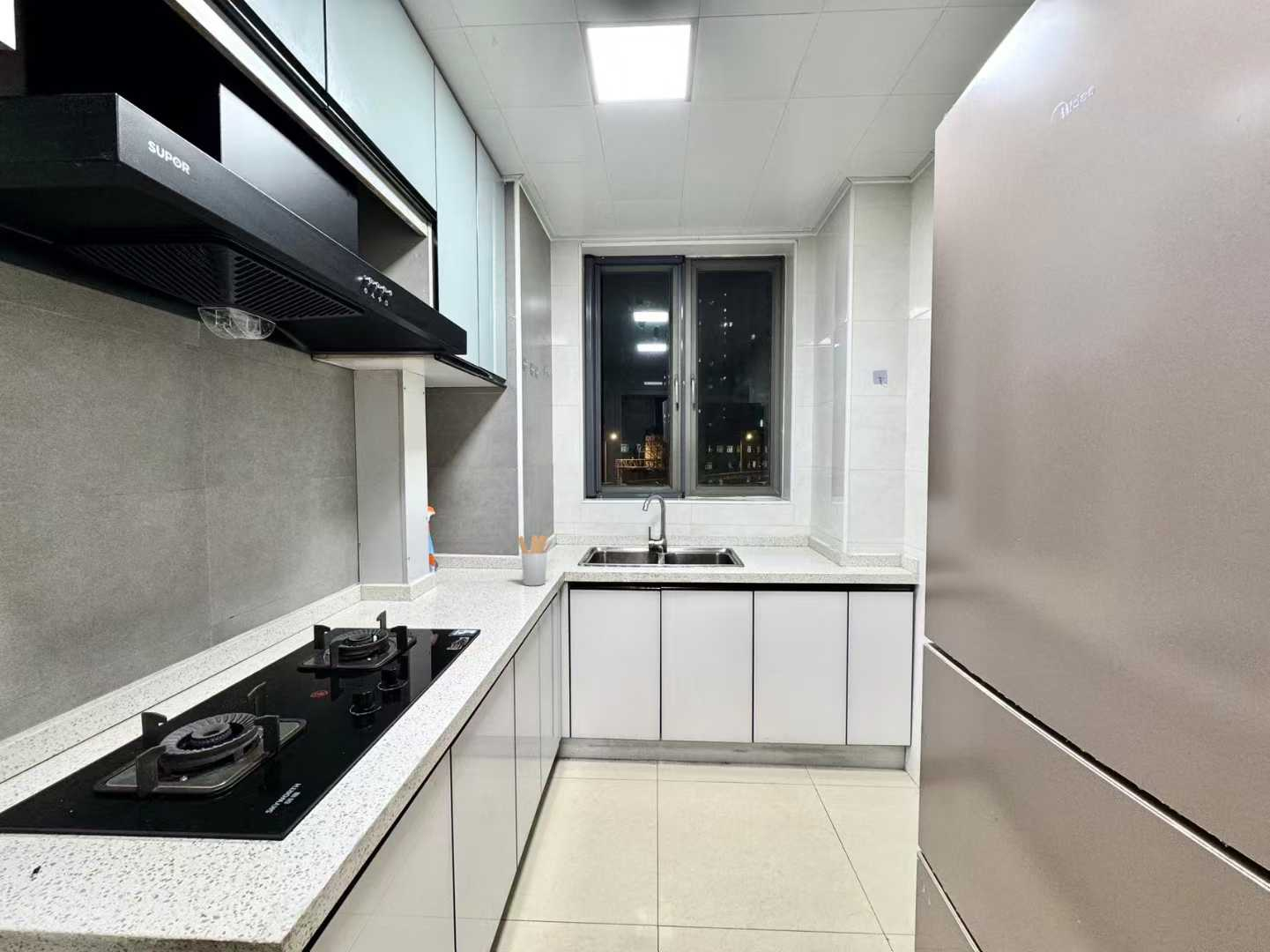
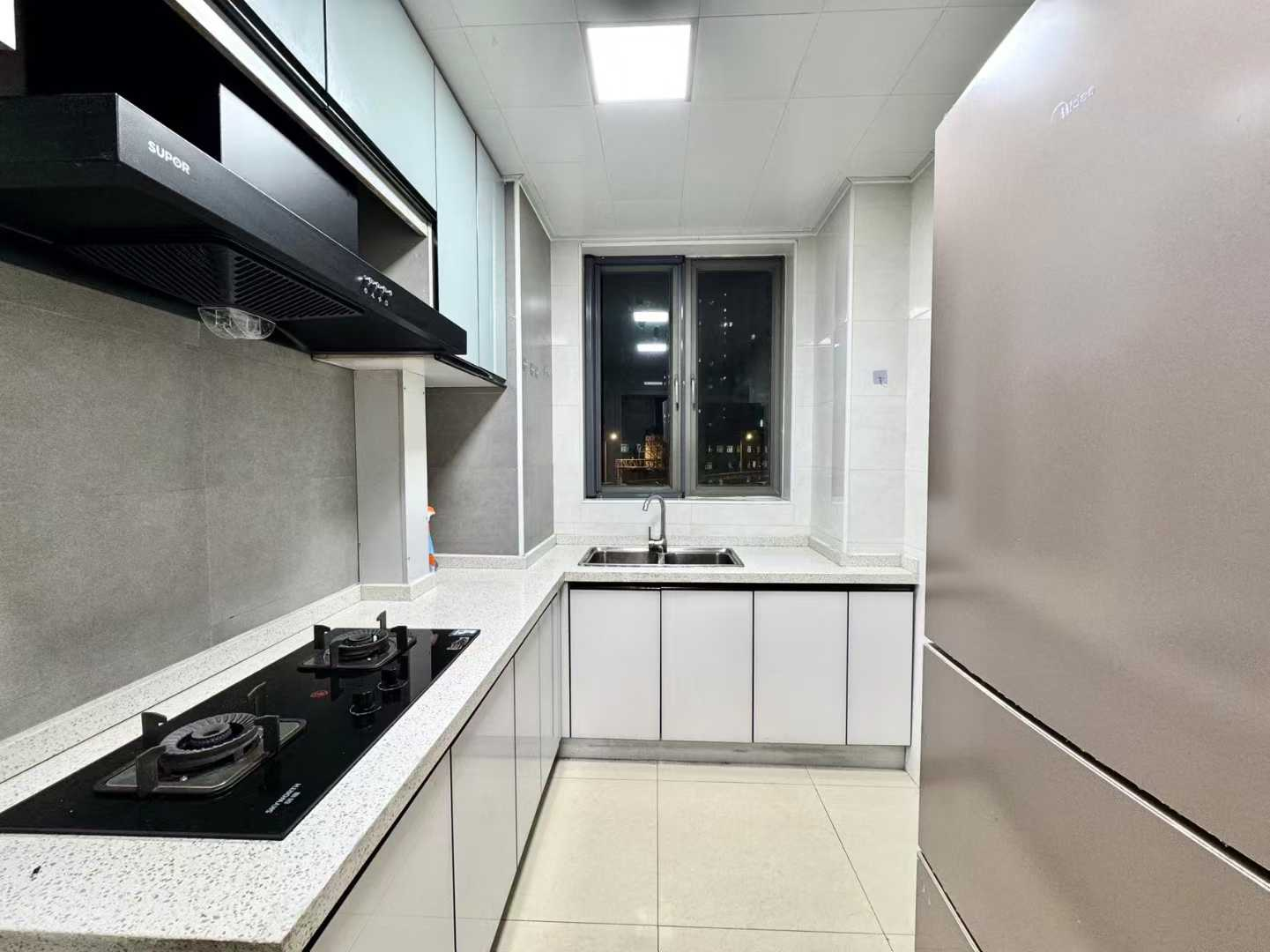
- utensil holder [517,534,553,586]
